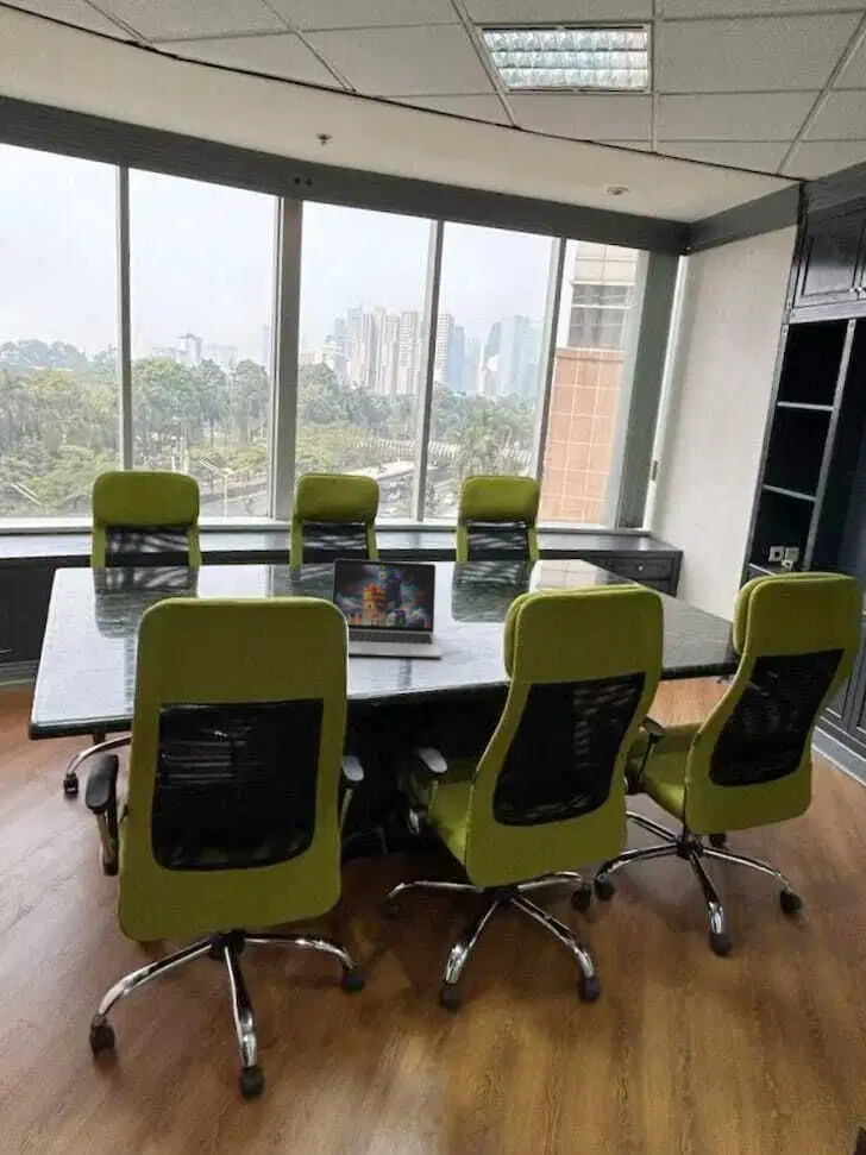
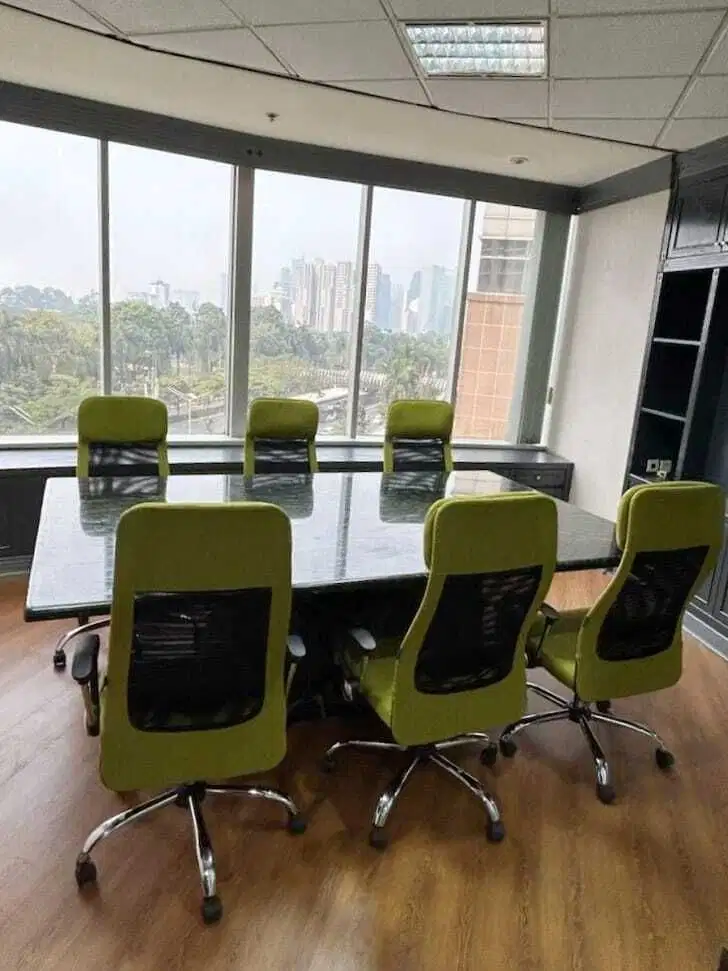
- laptop [331,558,444,658]
